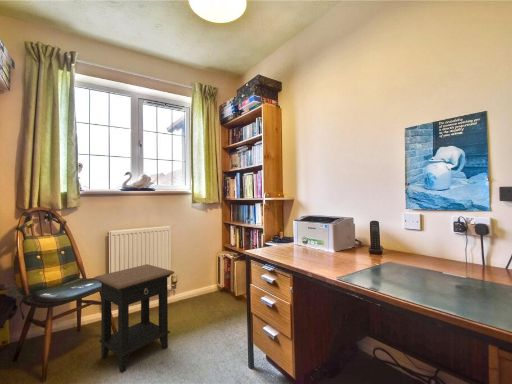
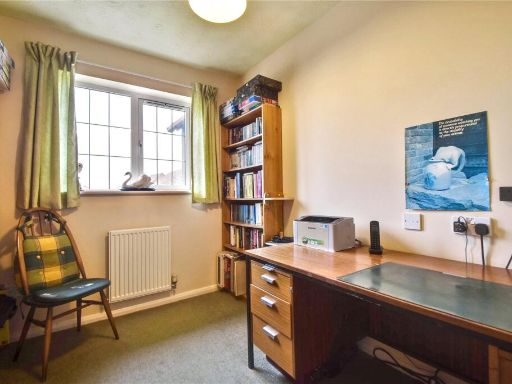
- side table [93,263,175,374]
